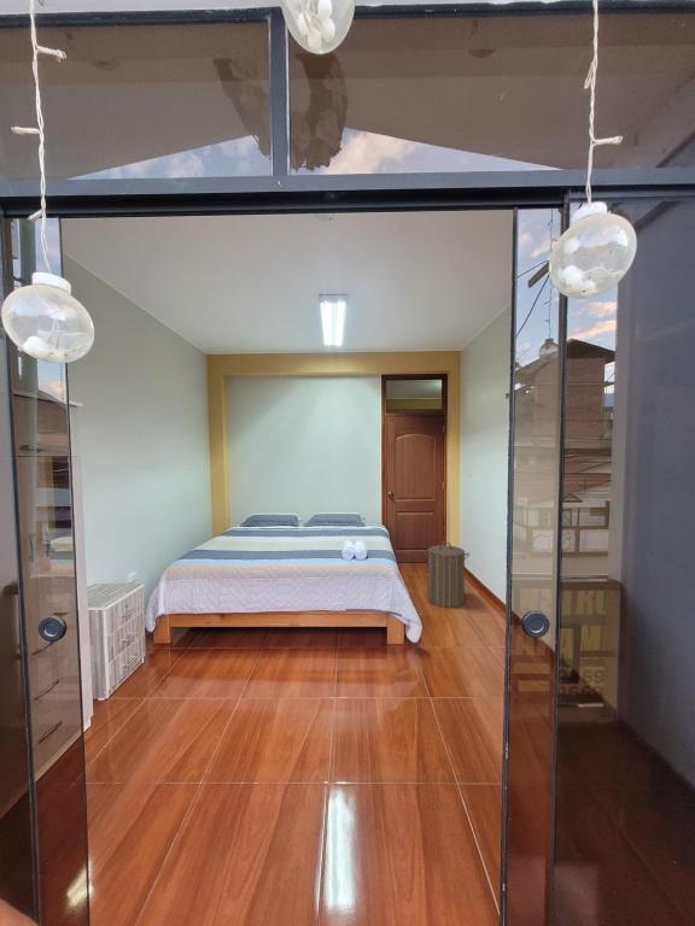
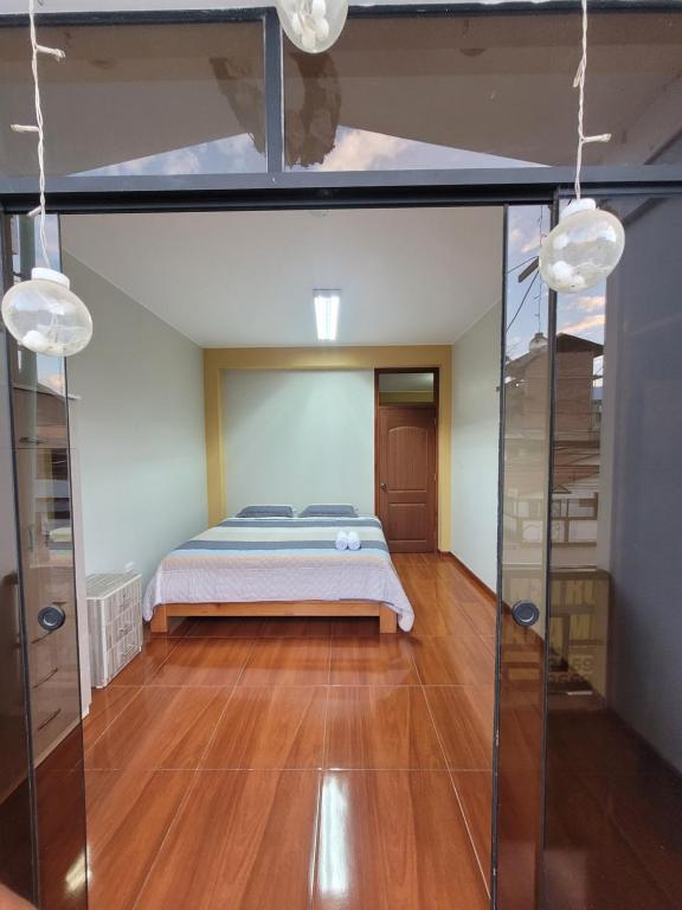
- laundry hamper [422,540,471,609]
